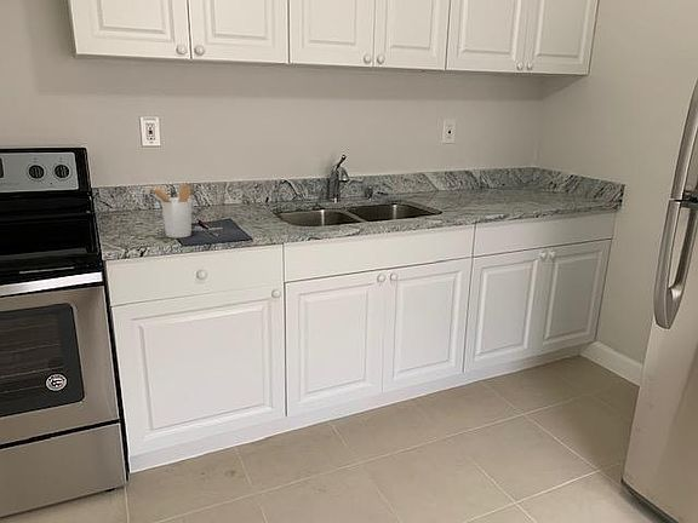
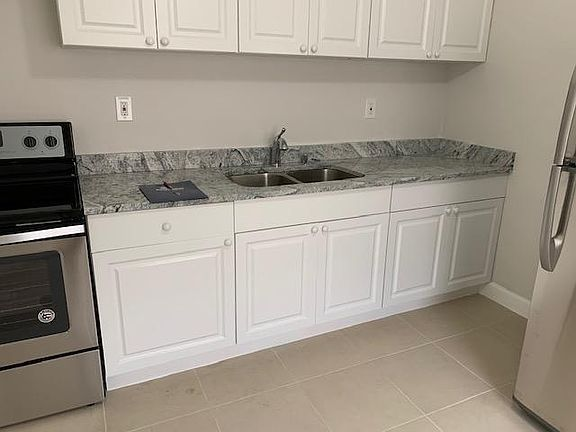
- utensil holder [148,183,193,238]
